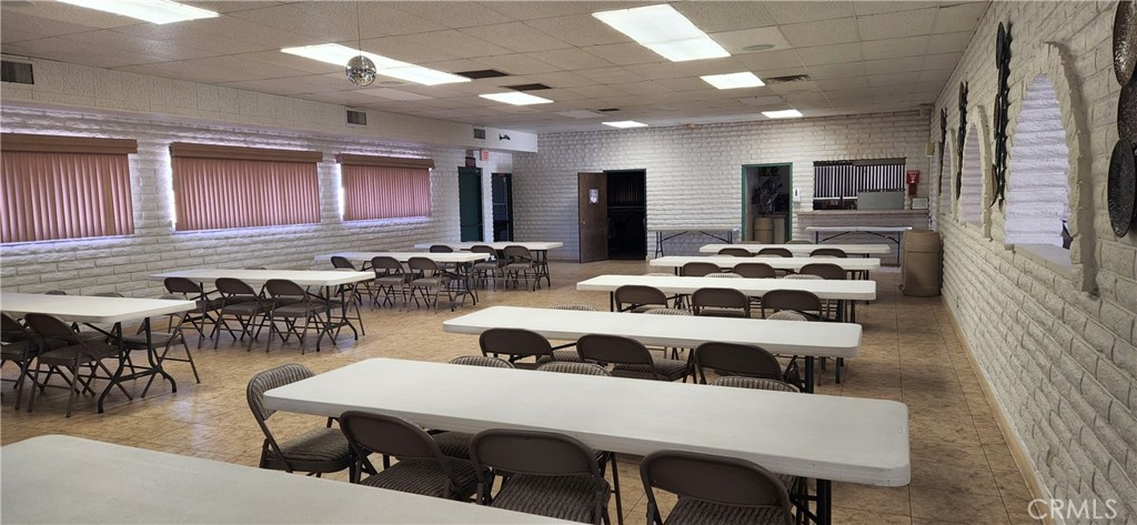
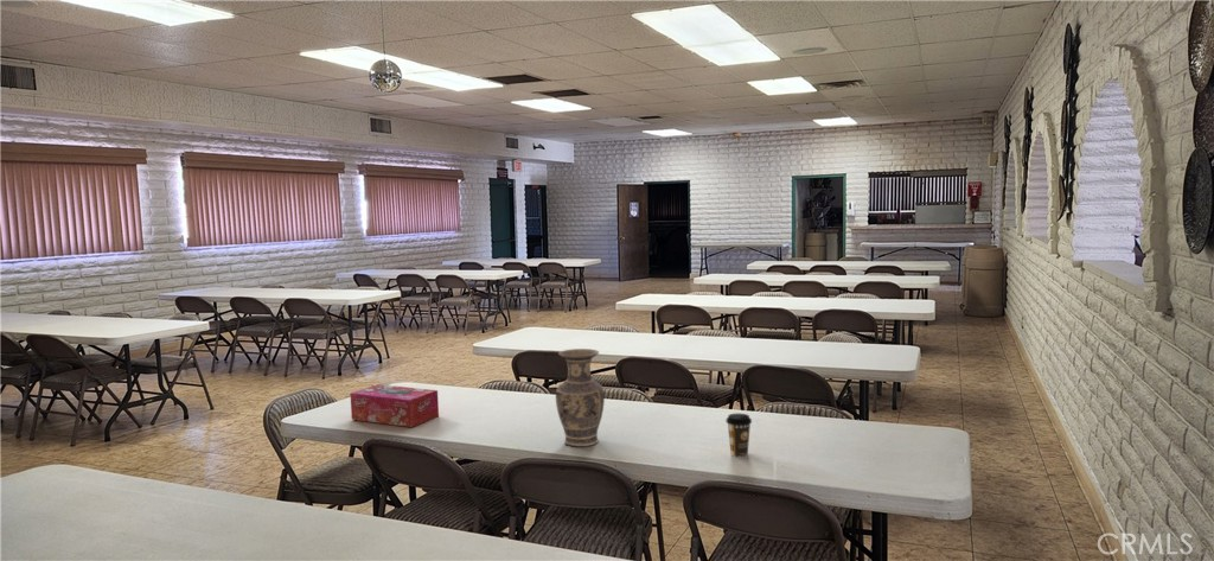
+ tissue box [350,383,440,428]
+ coffee cup [724,413,753,459]
+ vase [555,348,606,448]
